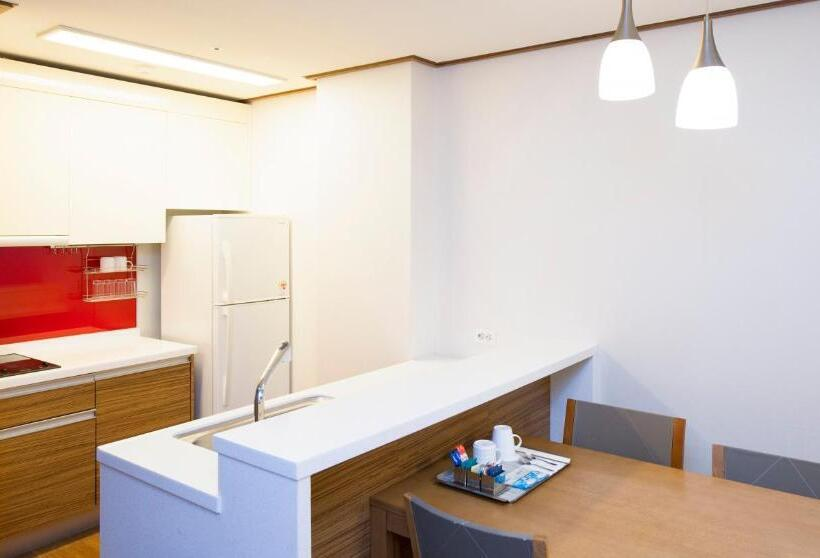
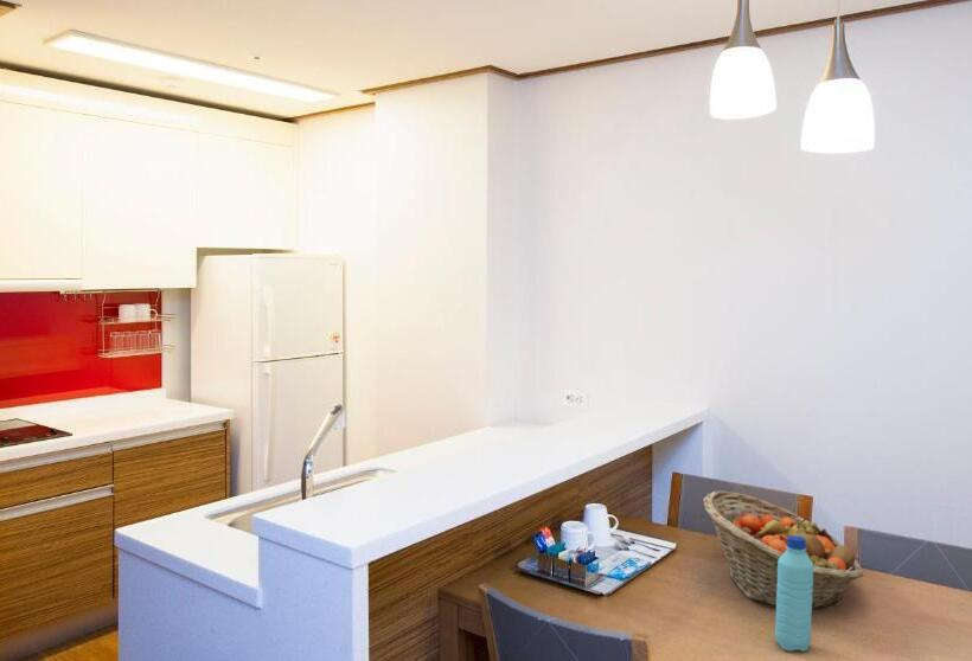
+ water bottle [774,535,813,653]
+ fruit basket [702,490,864,610]
